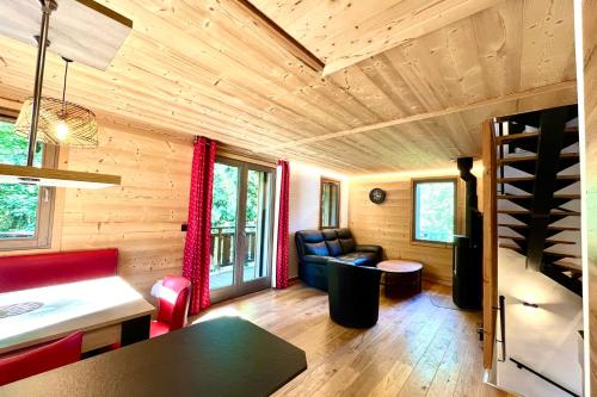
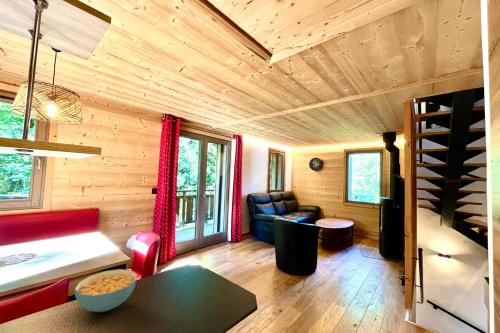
+ cereal bowl [74,268,138,313]
